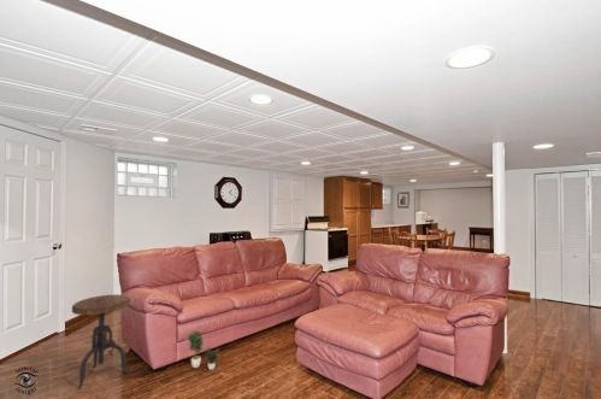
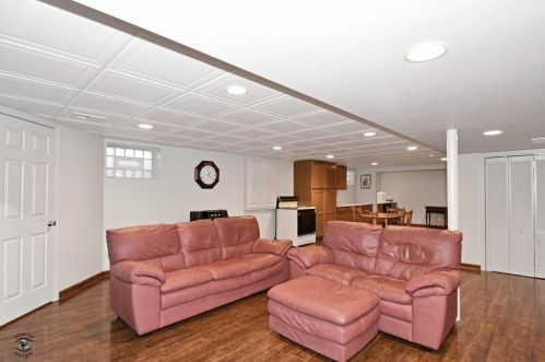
- potted plant [188,329,220,371]
- side table [71,293,131,391]
